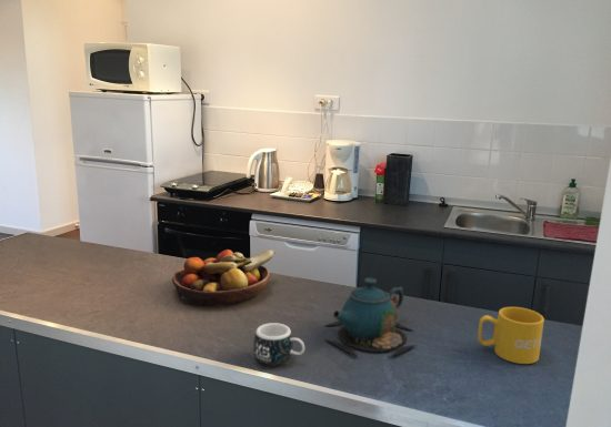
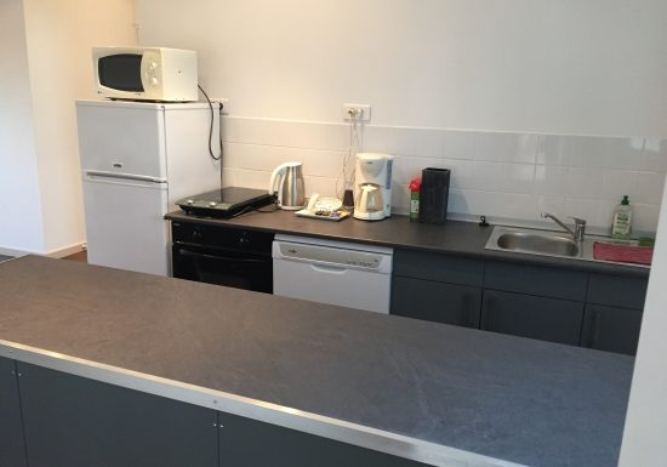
- mug [252,322,306,366]
- fruit bowl [171,248,277,307]
- mug [477,306,545,365]
- teapot [324,277,418,358]
